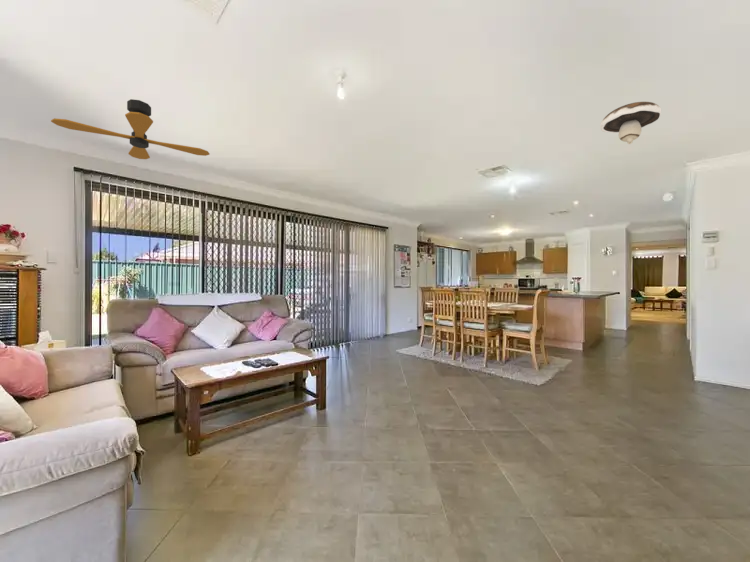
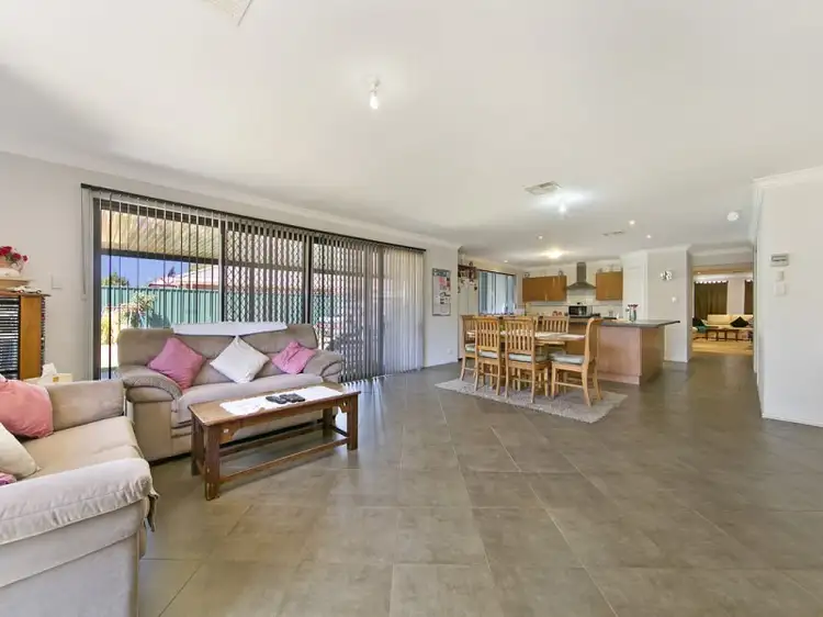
- ceiling fan [50,98,211,160]
- mushroom [599,101,662,145]
